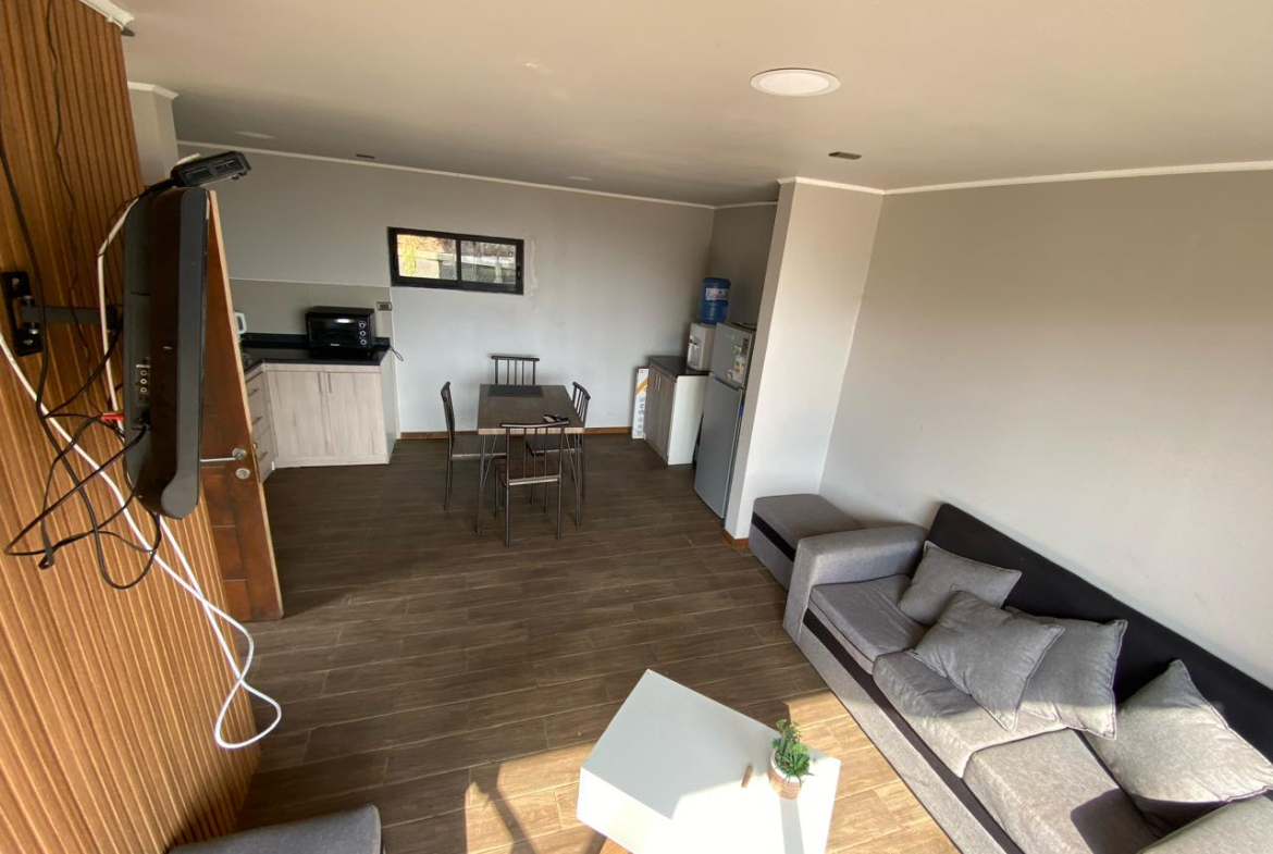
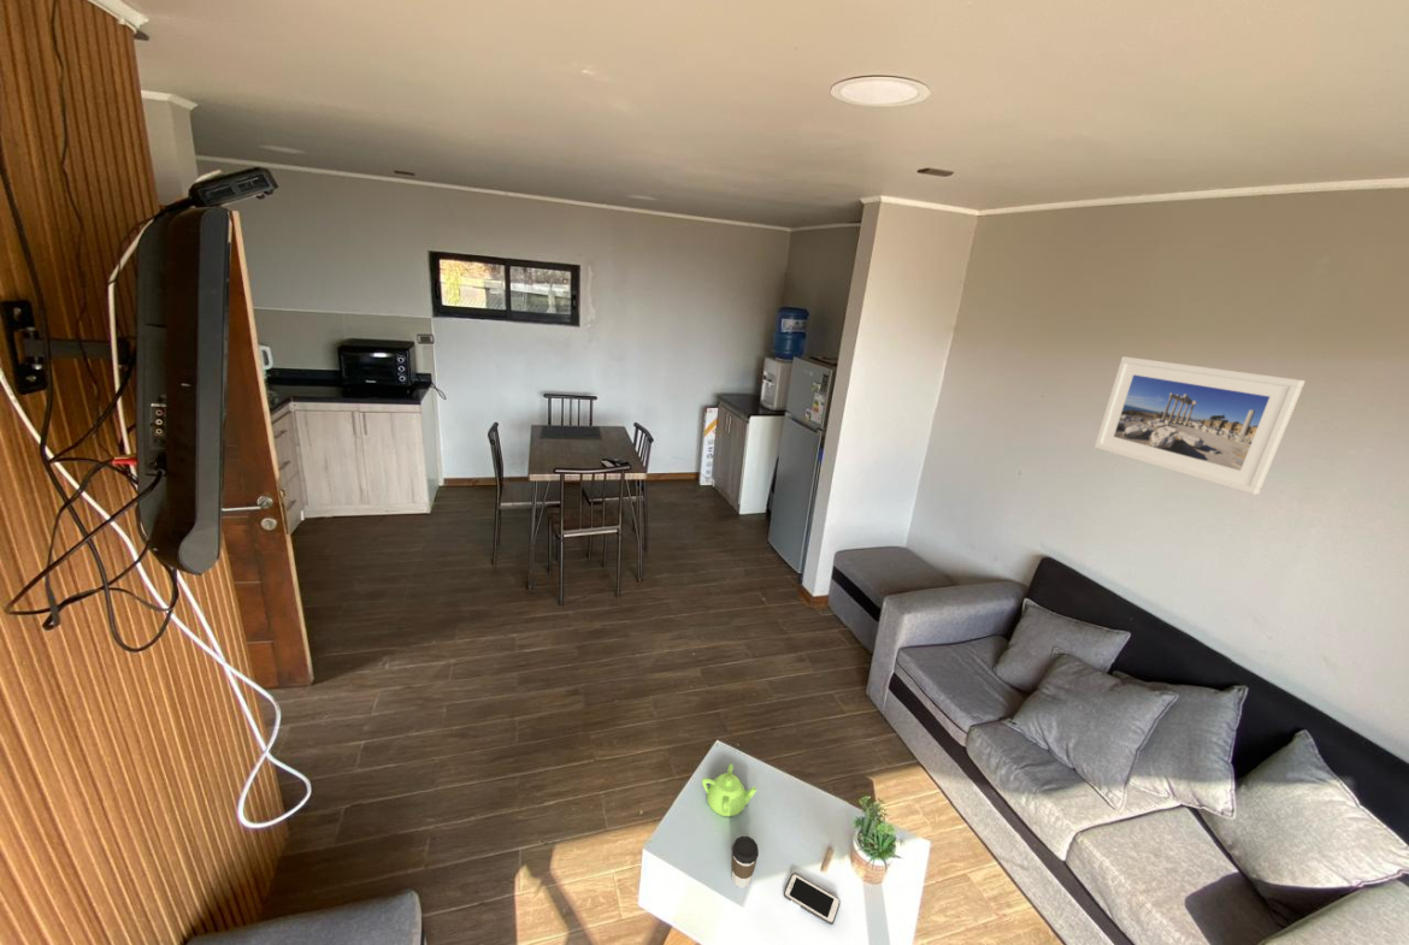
+ cell phone [783,873,842,926]
+ teapot [701,762,757,817]
+ coffee cup [731,835,760,888]
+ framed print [1093,355,1307,496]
